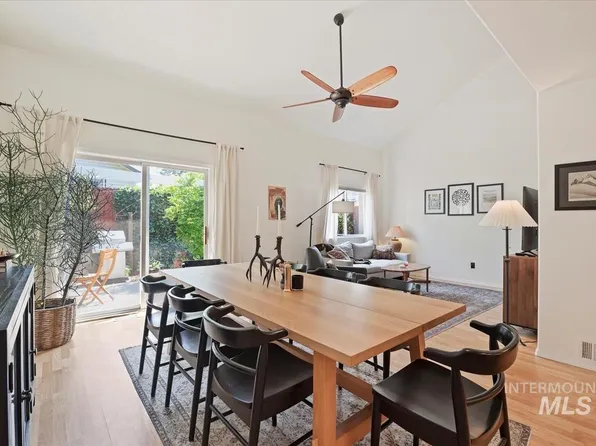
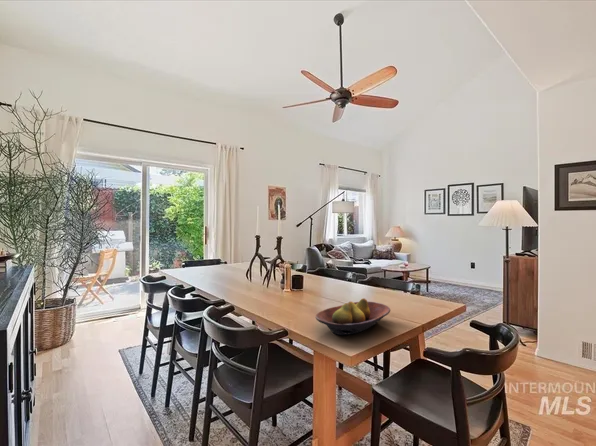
+ fruit bowl [315,297,391,336]
